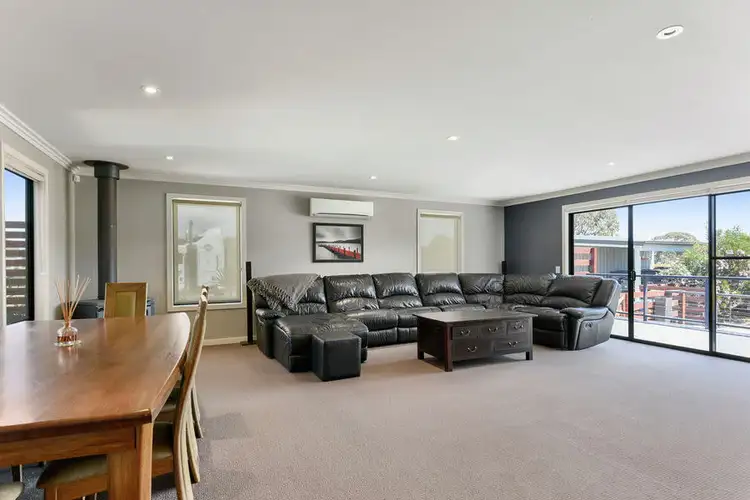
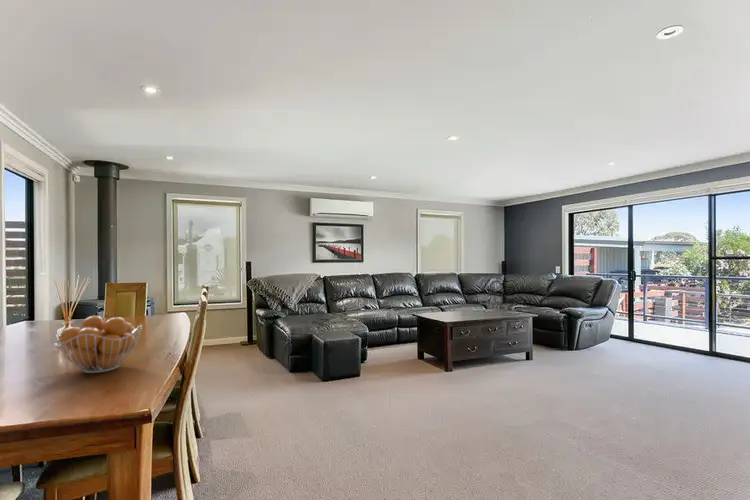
+ fruit basket [55,315,143,374]
